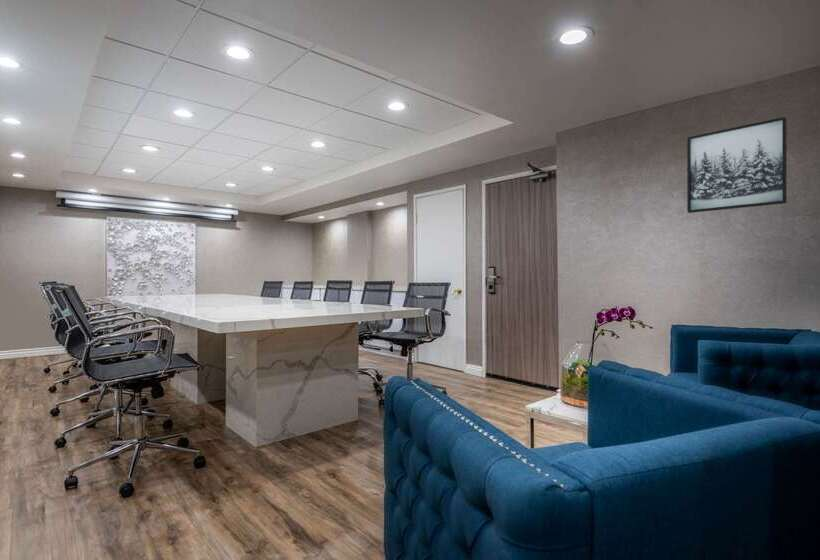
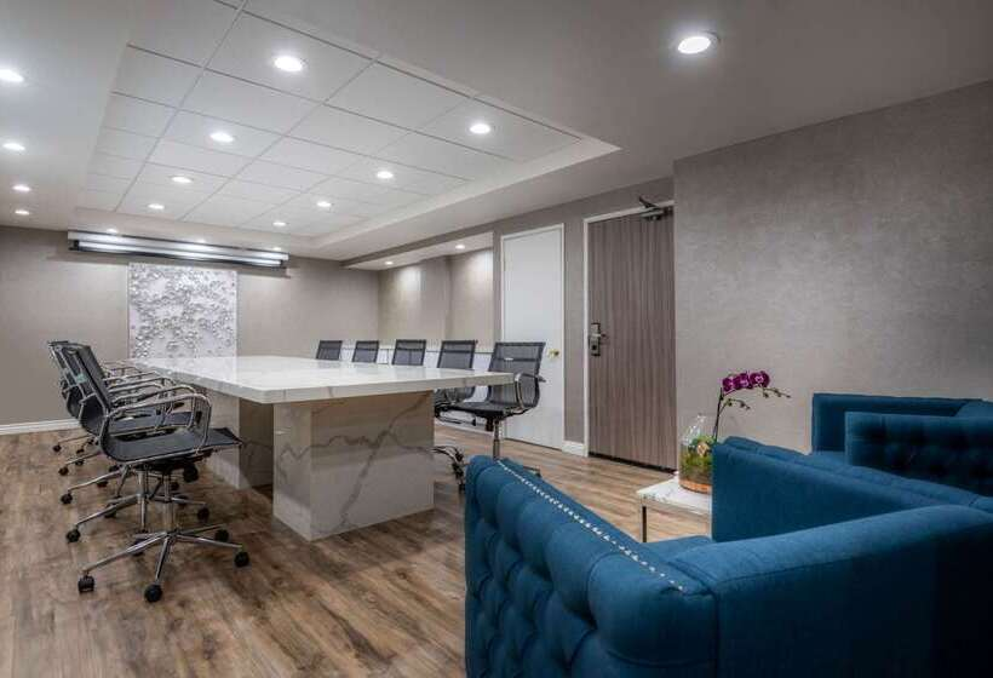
- wall art [686,116,787,214]
